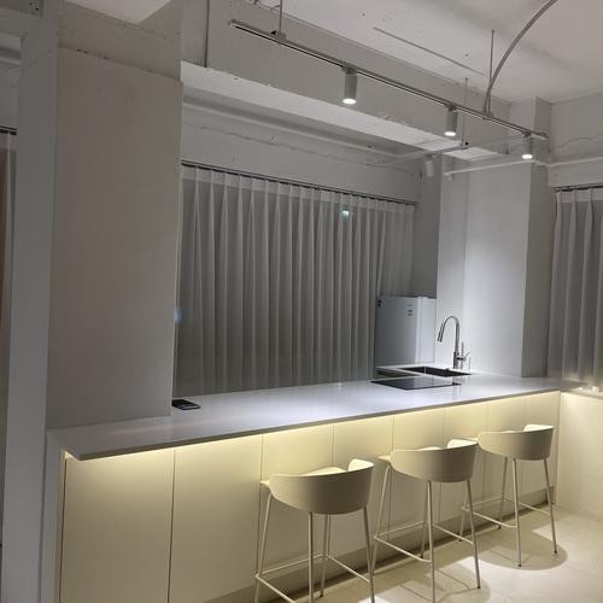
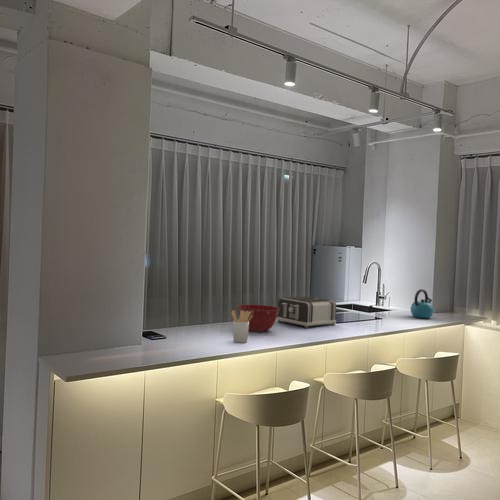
+ kettle [410,288,435,319]
+ mixing bowl [236,304,280,333]
+ utensil holder [230,309,253,344]
+ toaster [276,296,337,329]
